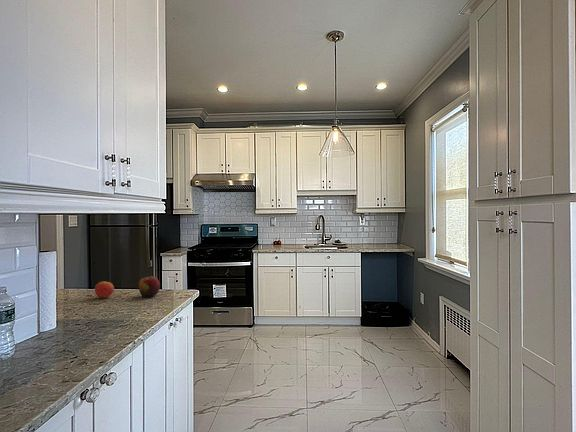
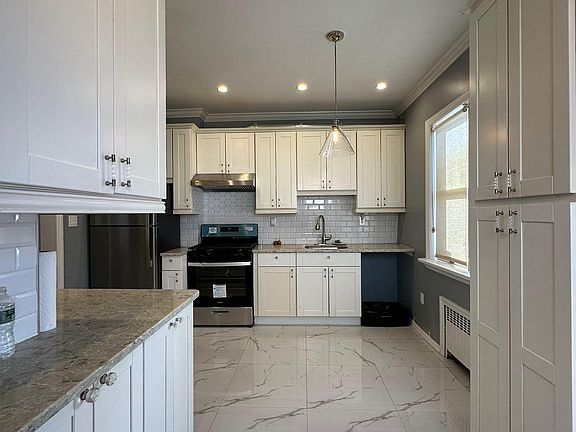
- apple [94,280,115,299]
- apple [138,275,161,298]
